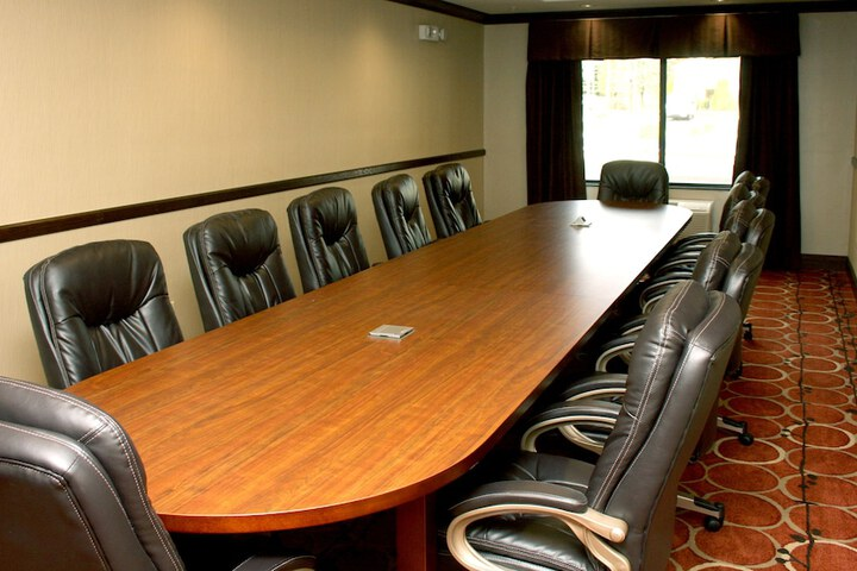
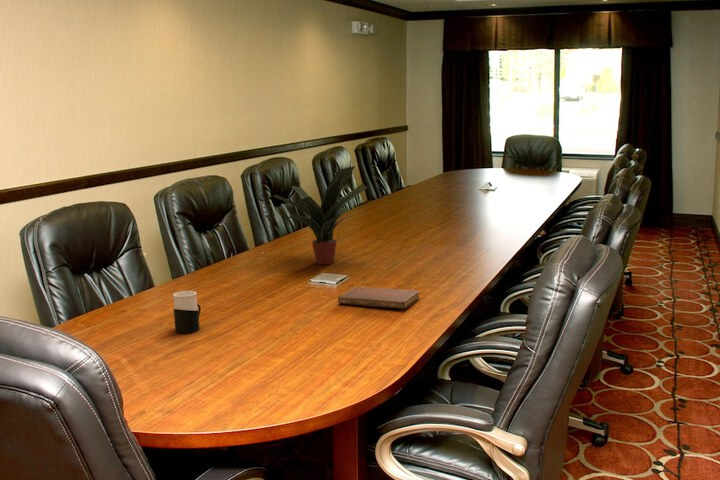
+ potted plant [272,165,368,265]
+ notebook [337,286,420,310]
+ cup [172,290,202,335]
